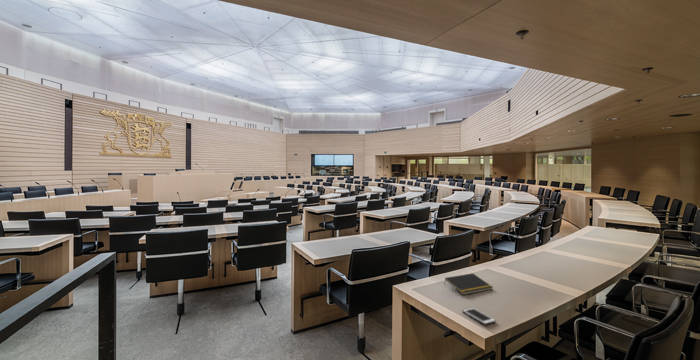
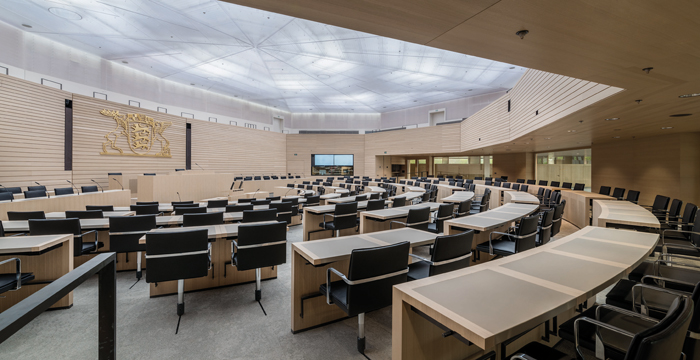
- cell phone [461,307,497,326]
- notepad [443,272,493,296]
